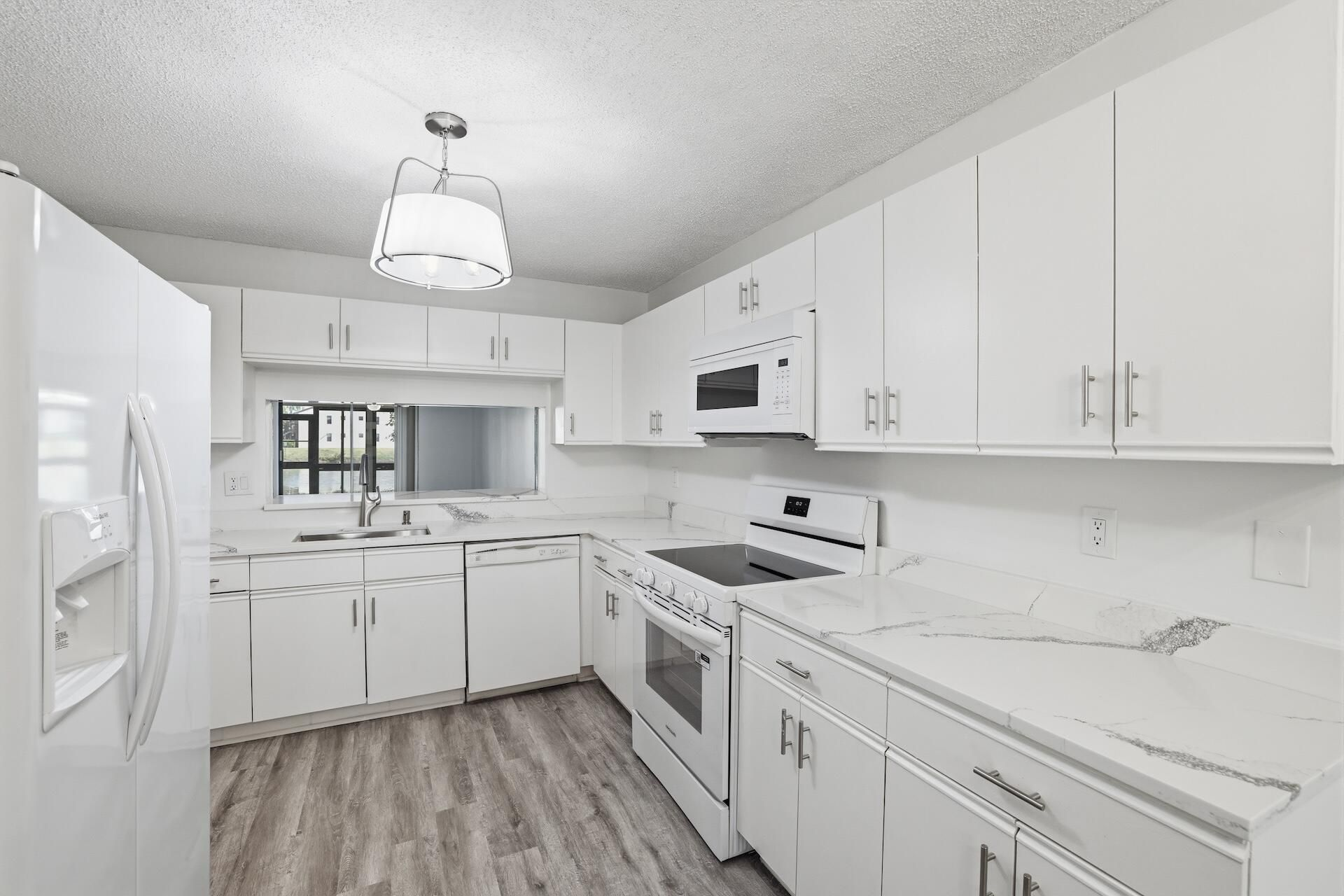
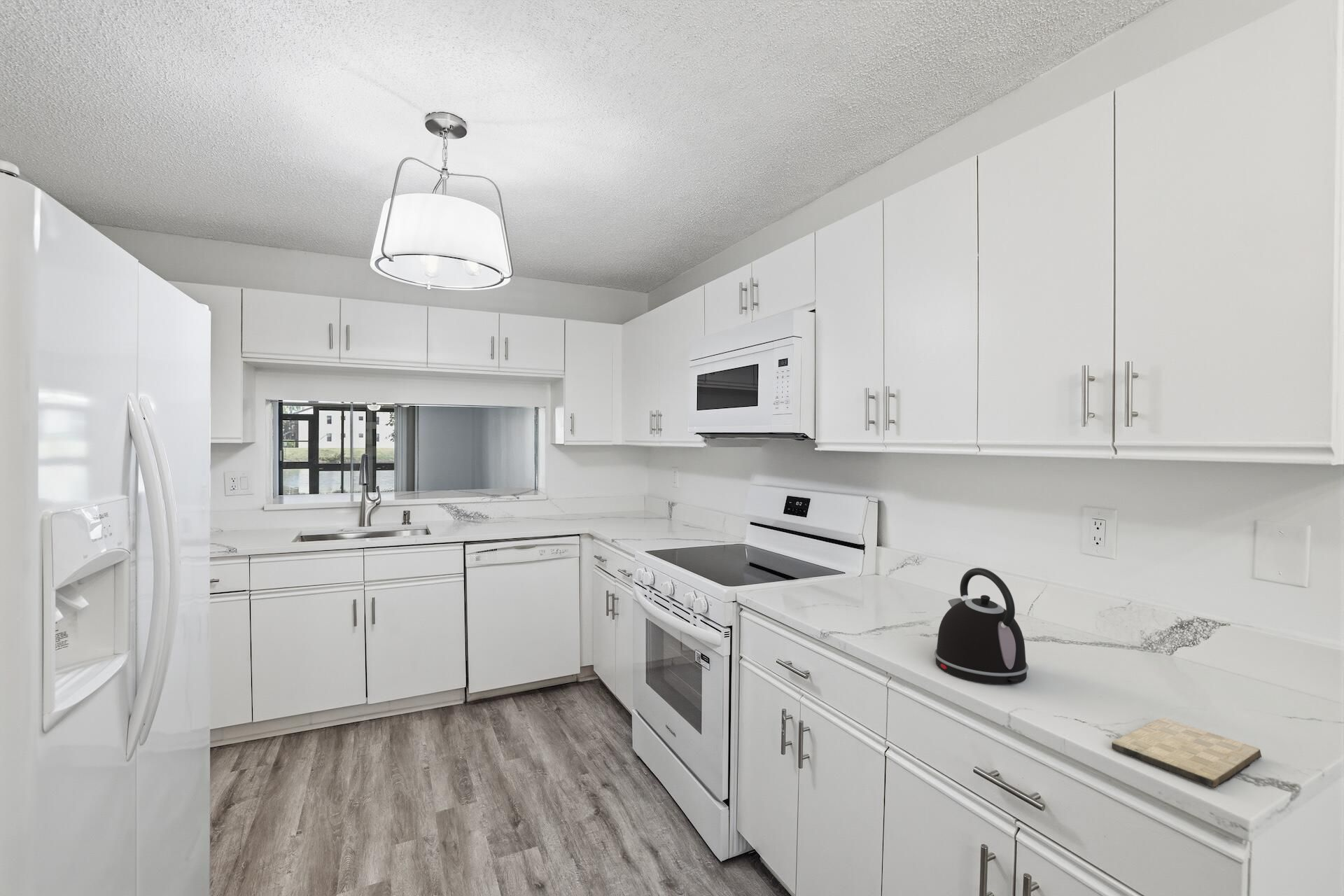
+ cutting board [1111,717,1263,788]
+ kettle [934,567,1029,685]
